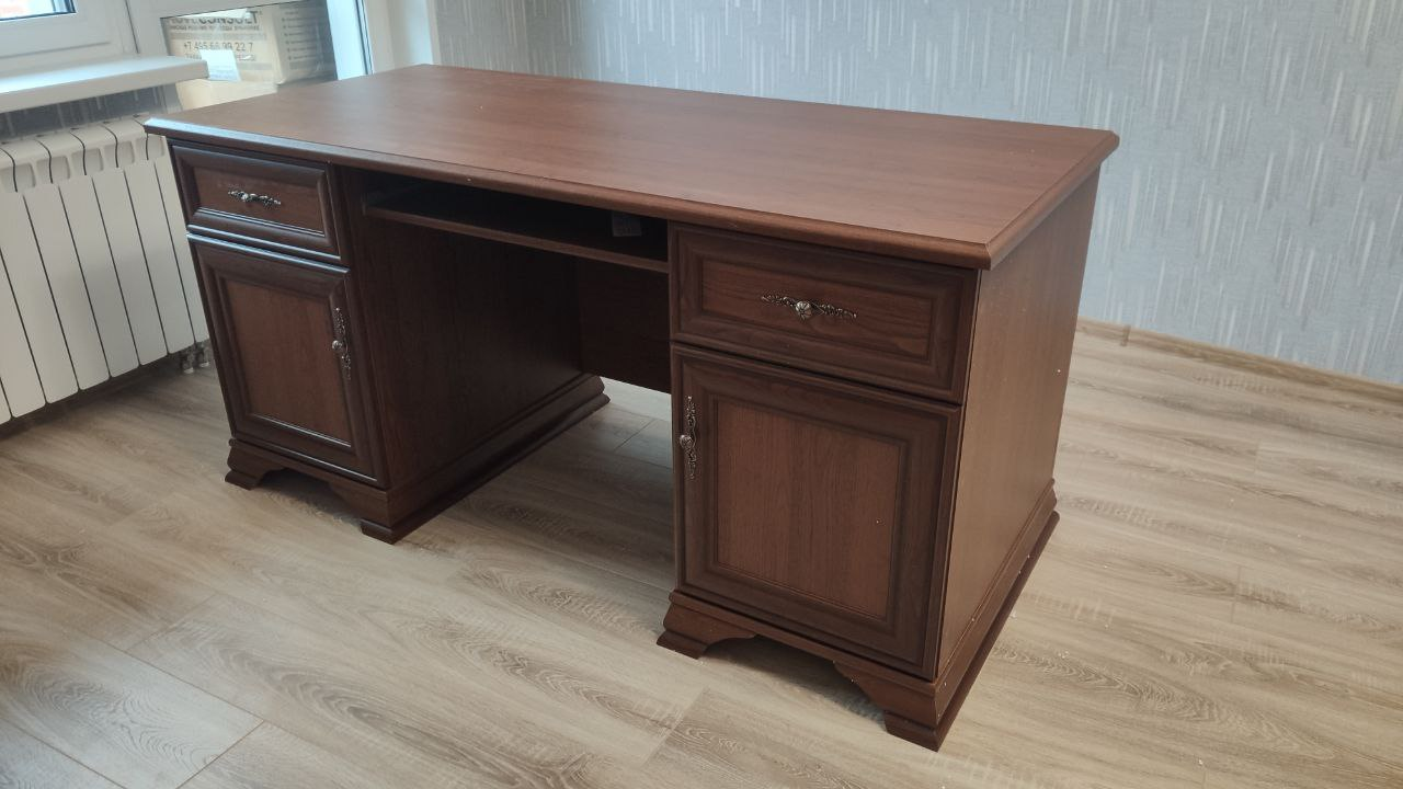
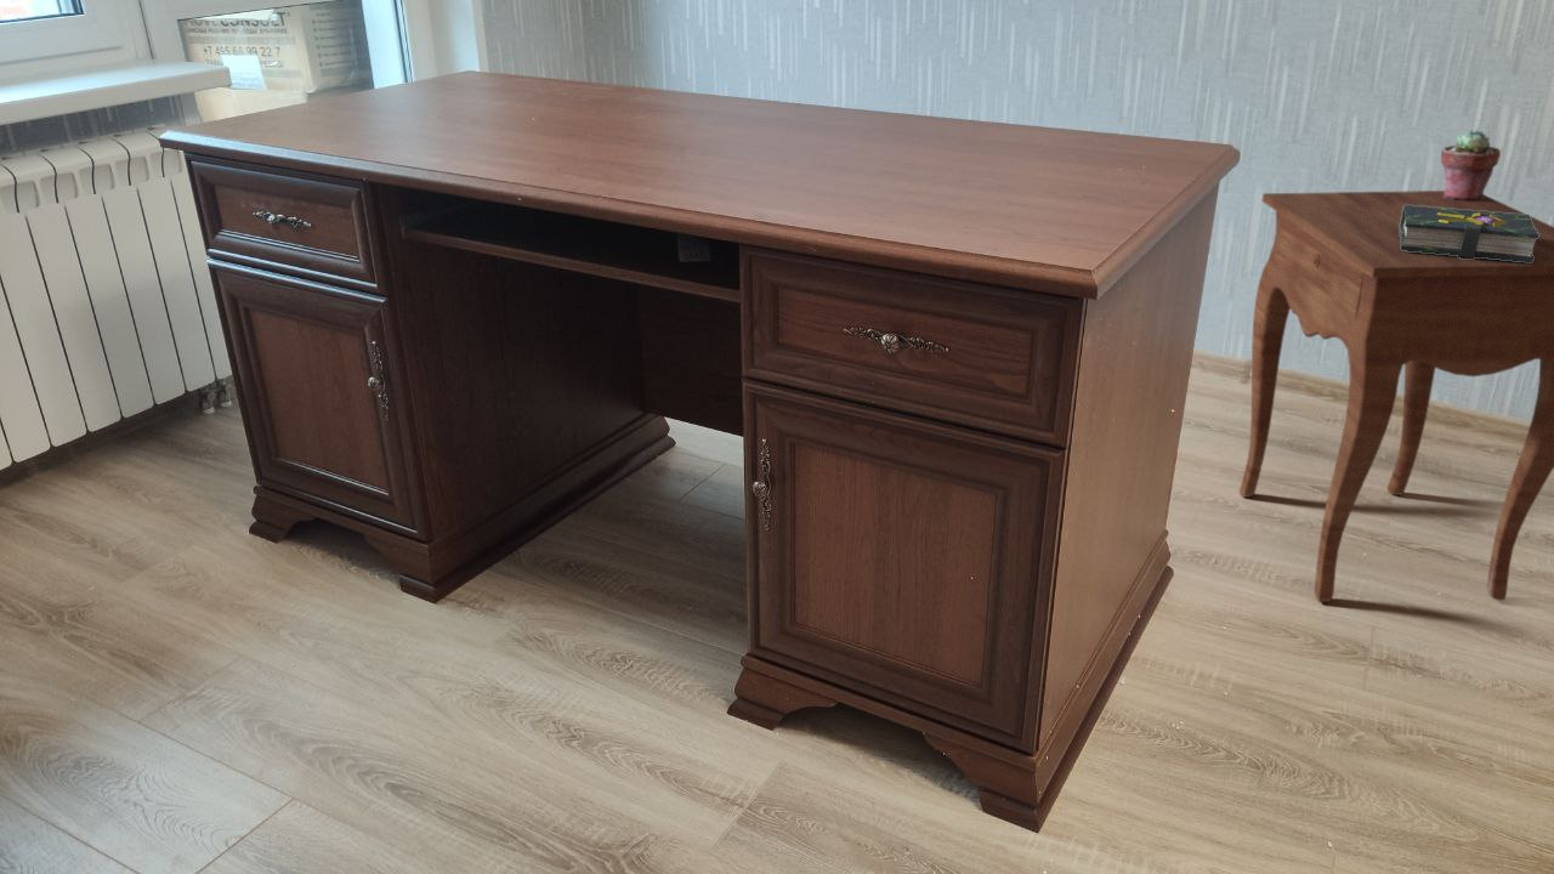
+ side table [1238,189,1554,603]
+ potted succulent [1440,127,1502,200]
+ book [1400,205,1539,262]
